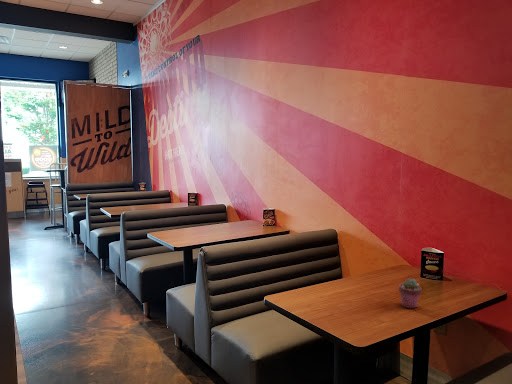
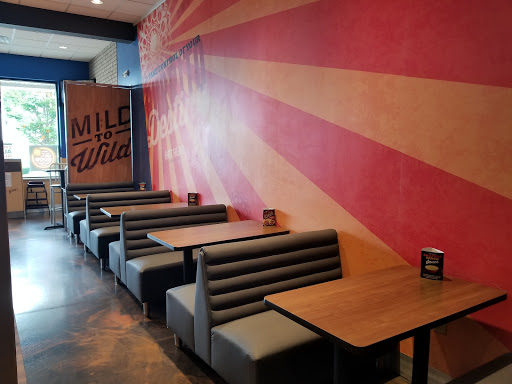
- potted succulent [398,278,423,309]
